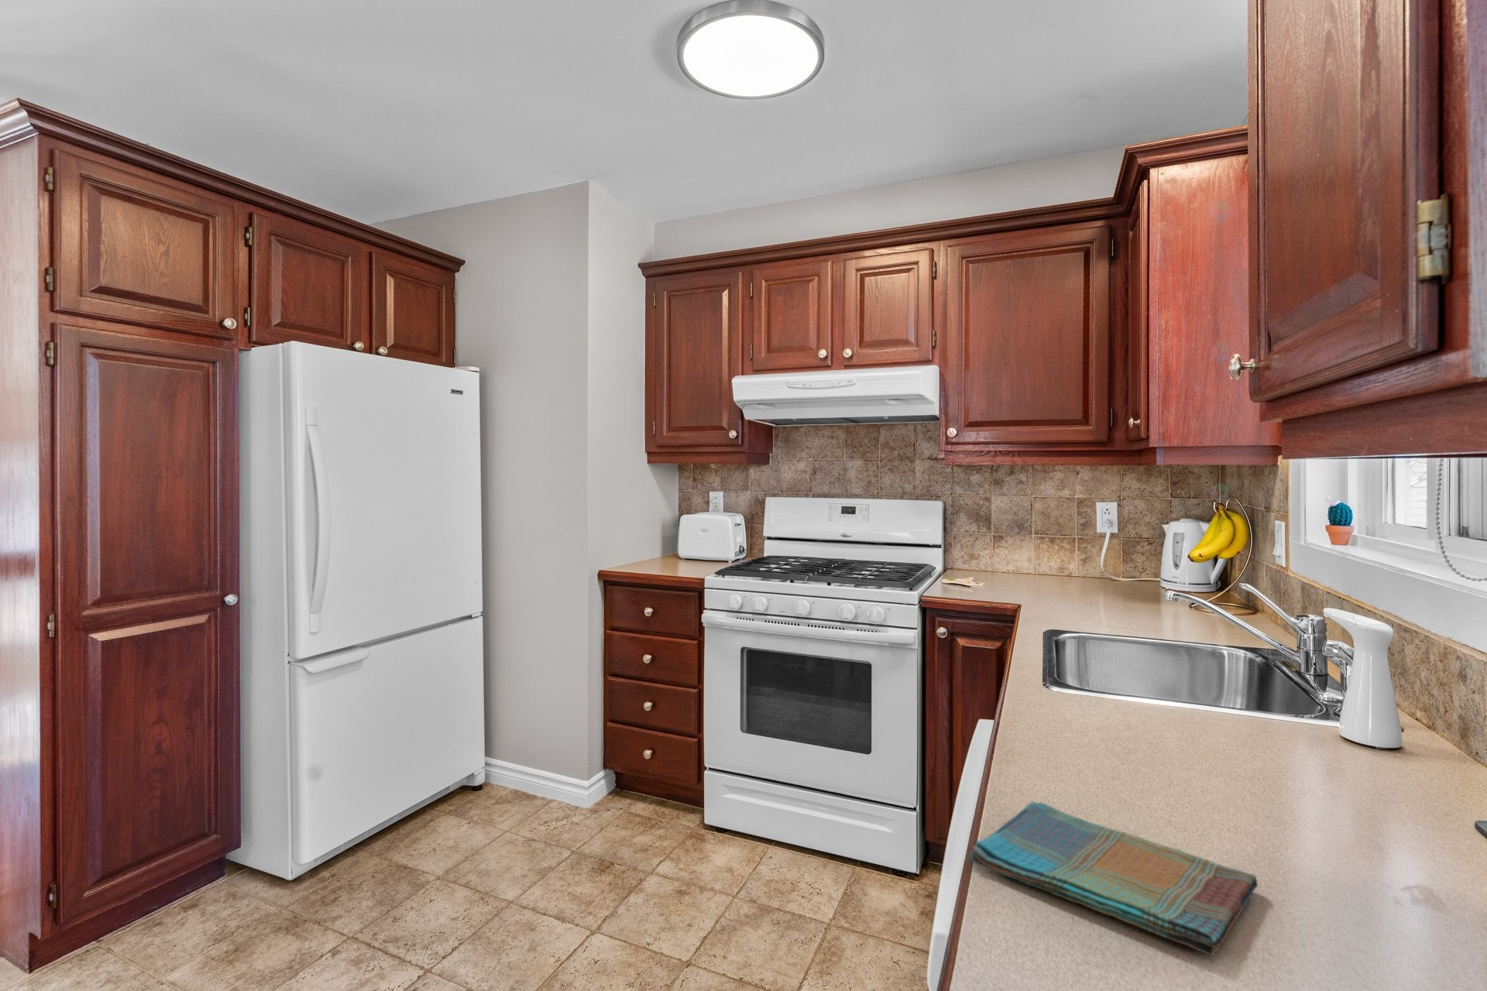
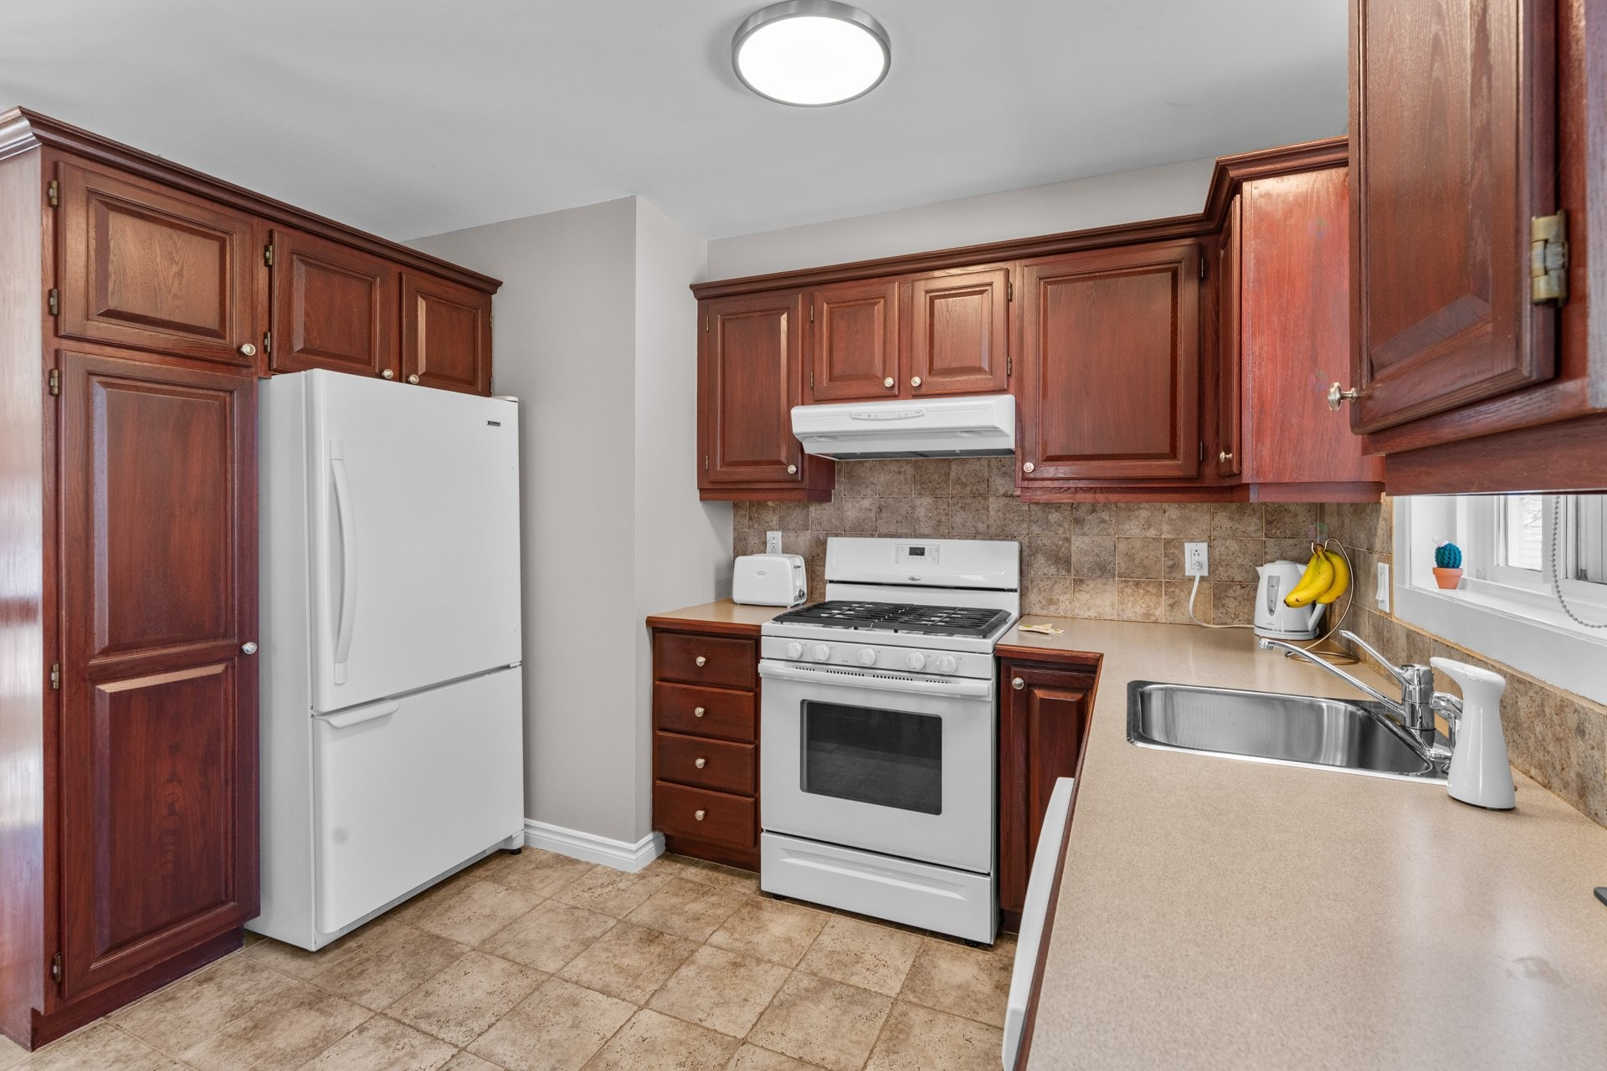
- dish towel [967,801,1259,957]
